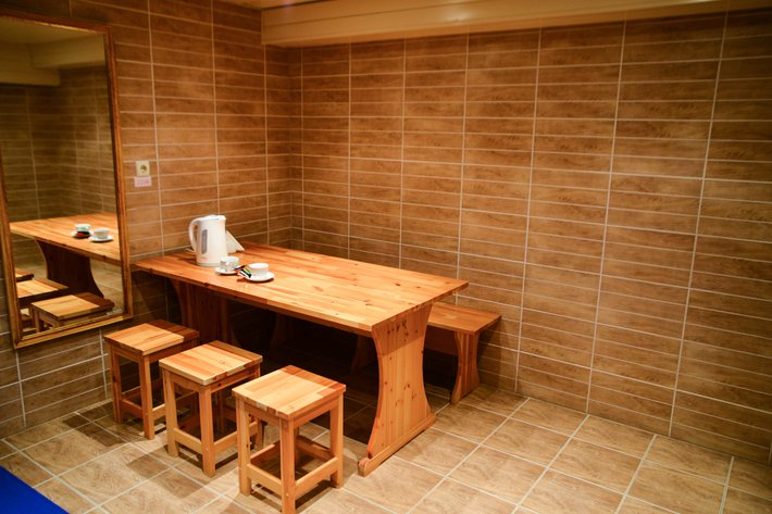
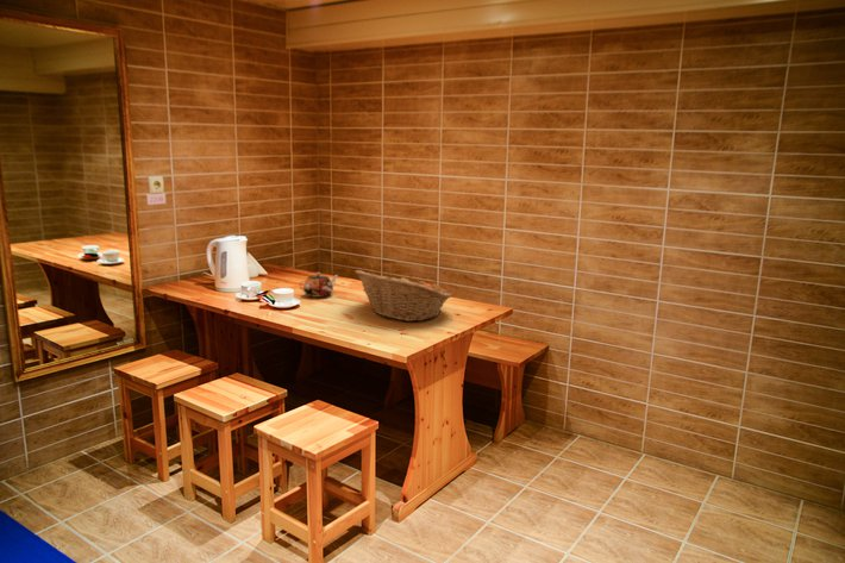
+ fruit basket [353,269,452,323]
+ teapot [299,271,339,299]
